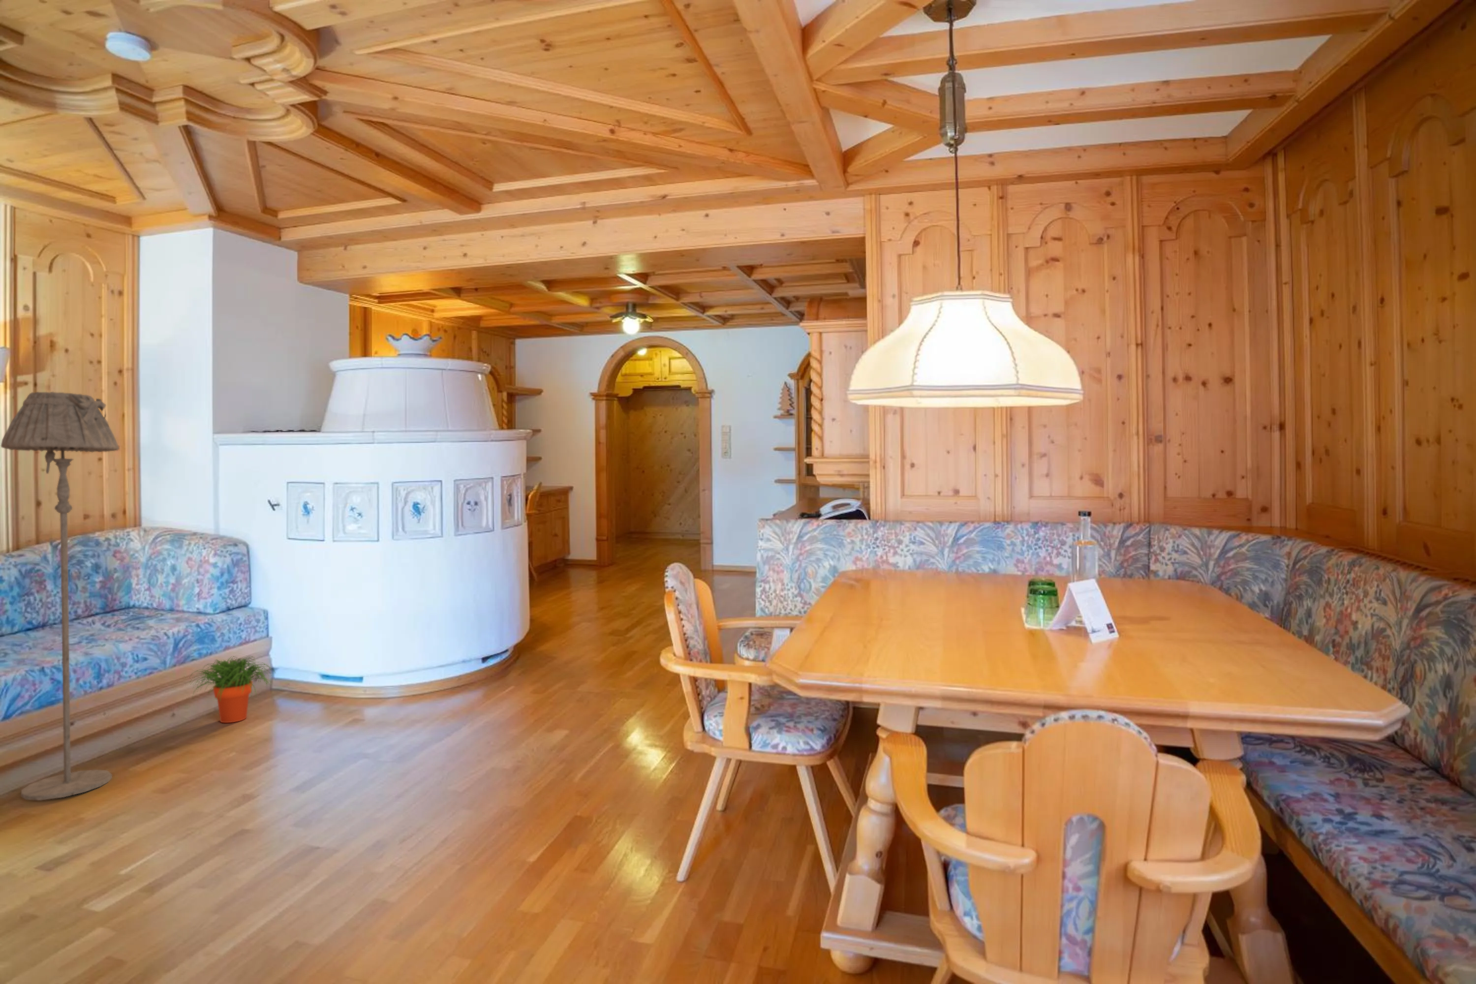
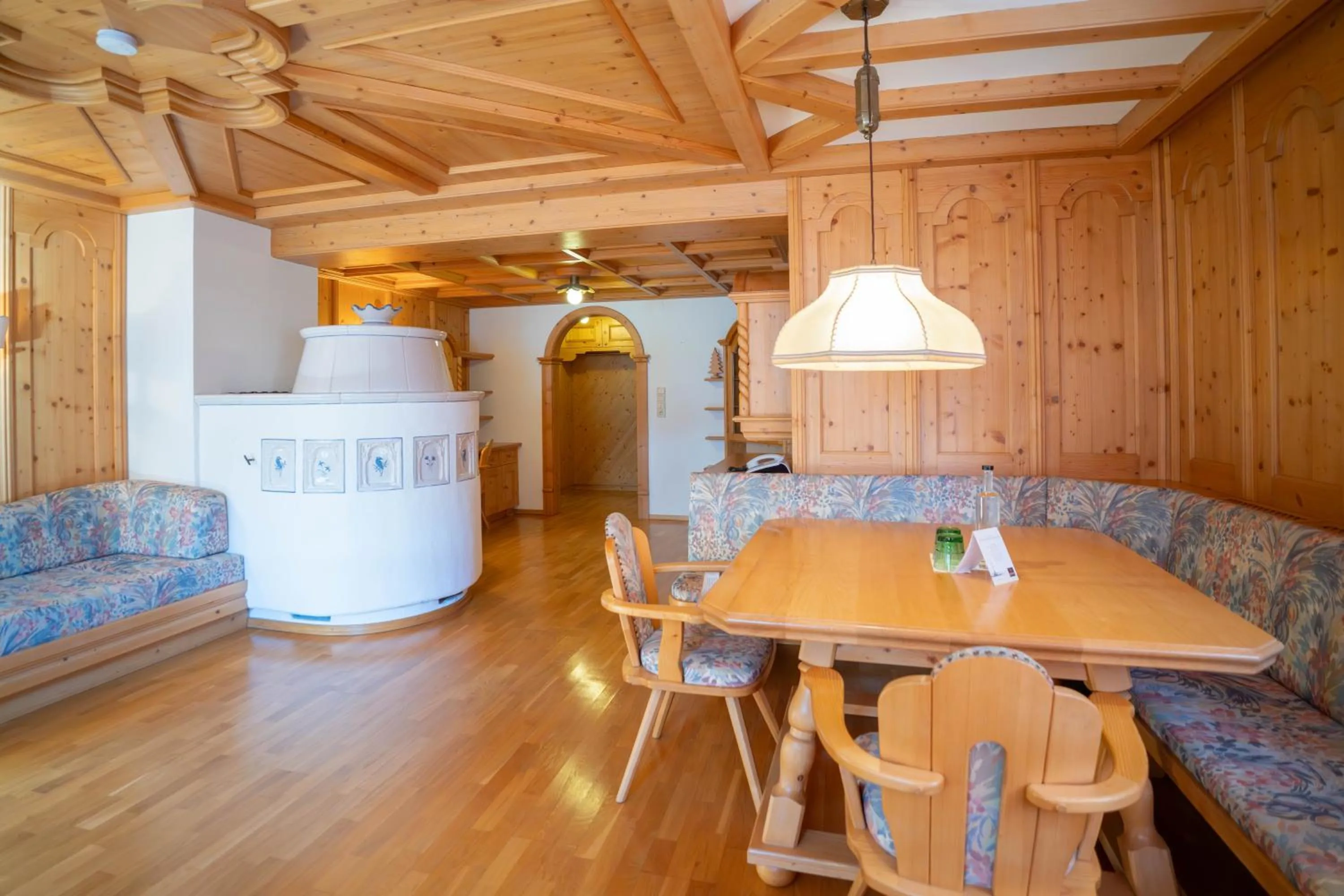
- floor lamp [0,391,120,801]
- potted plant [189,655,277,724]
